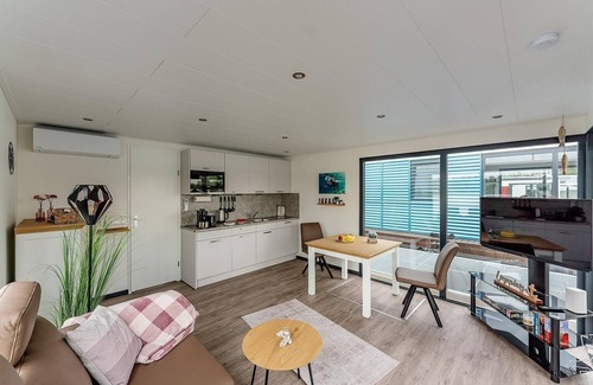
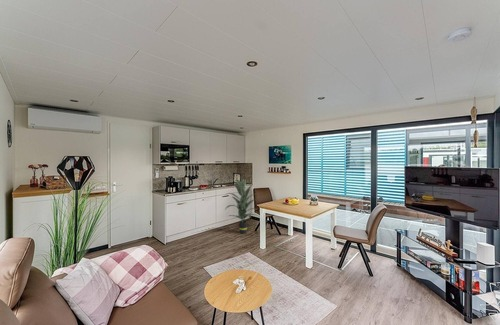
+ indoor plant [224,177,260,235]
